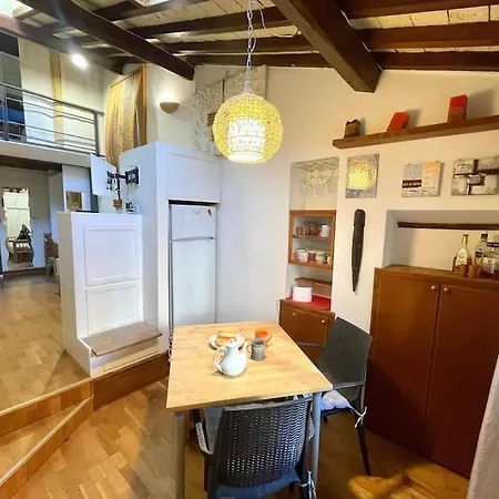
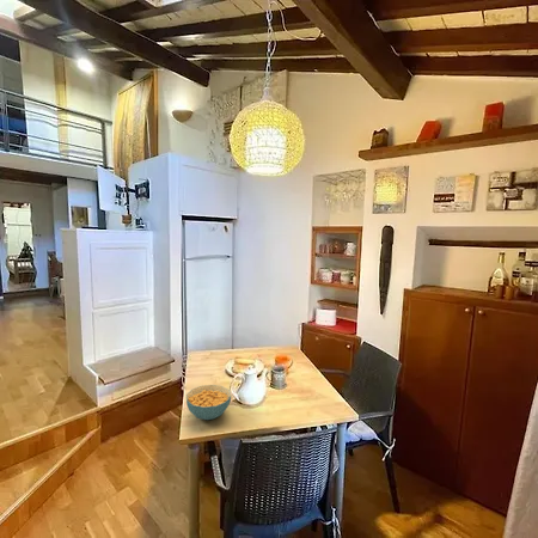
+ cereal bowl [185,384,232,421]
